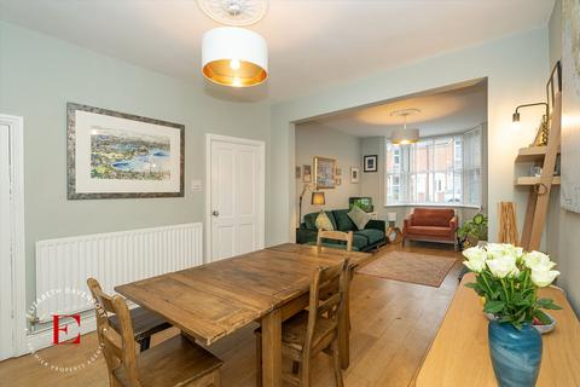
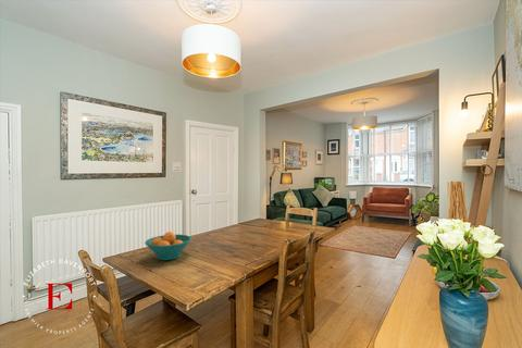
+ fruit bowl [144,231,192,261]
